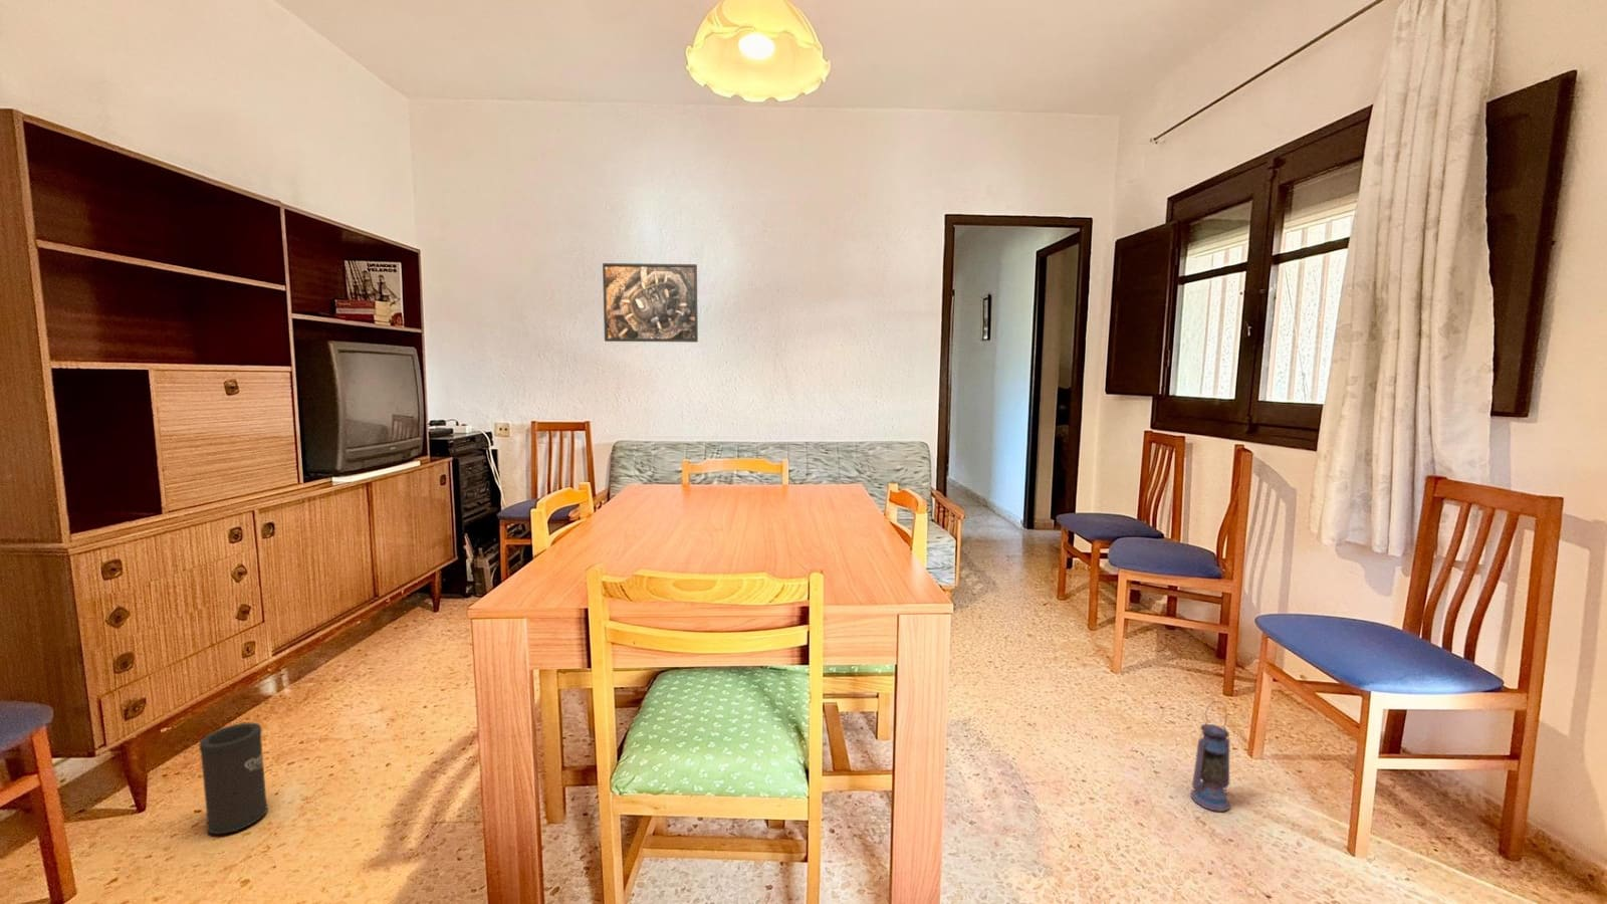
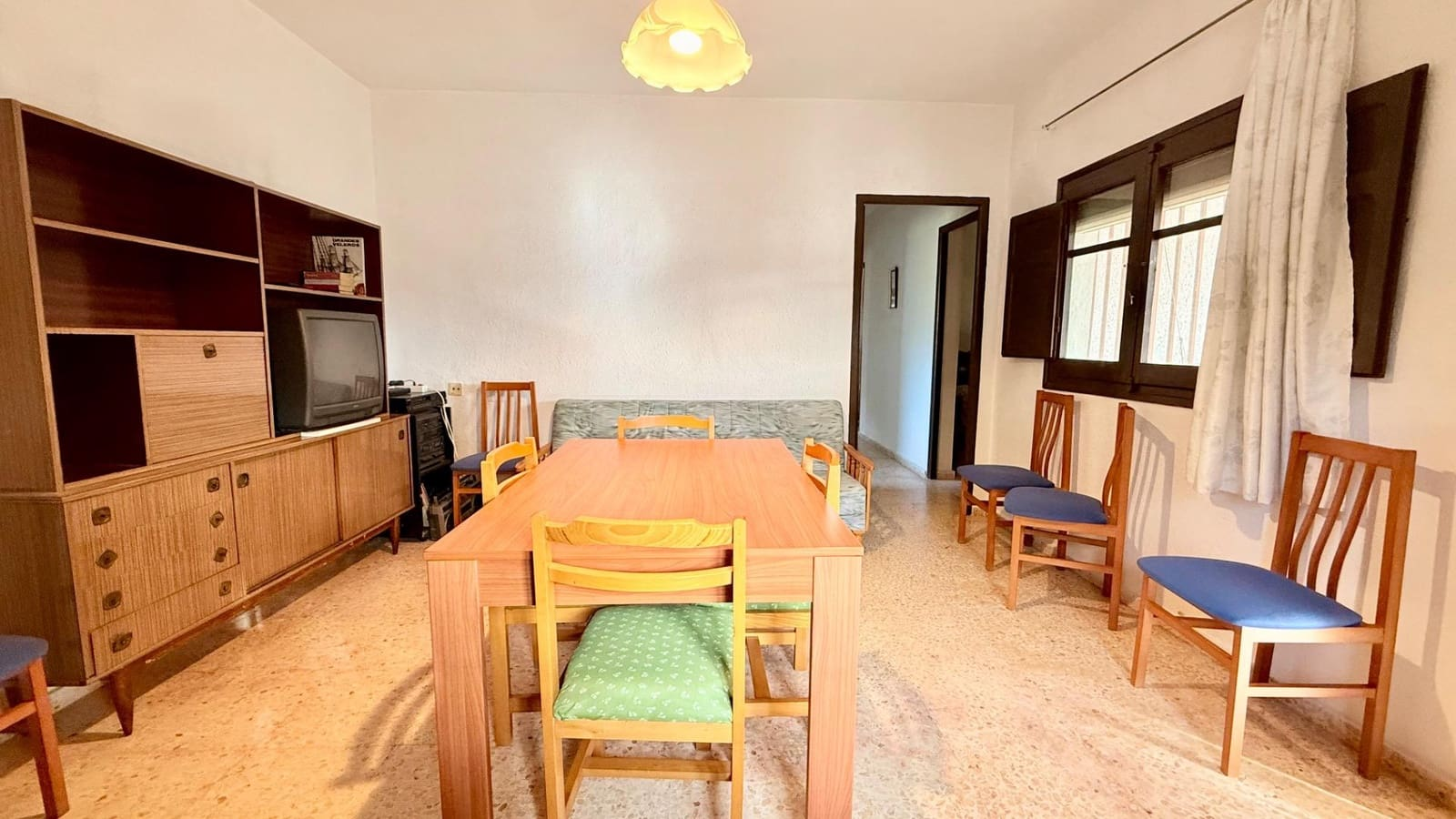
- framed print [602,263,699,343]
- speaker [199,721,269,834]
- lantern [1189,700,1232,812]
